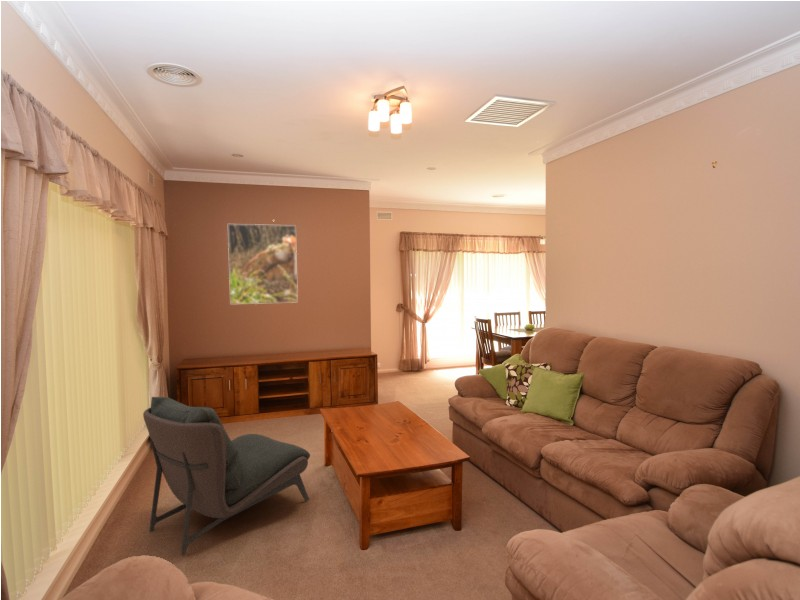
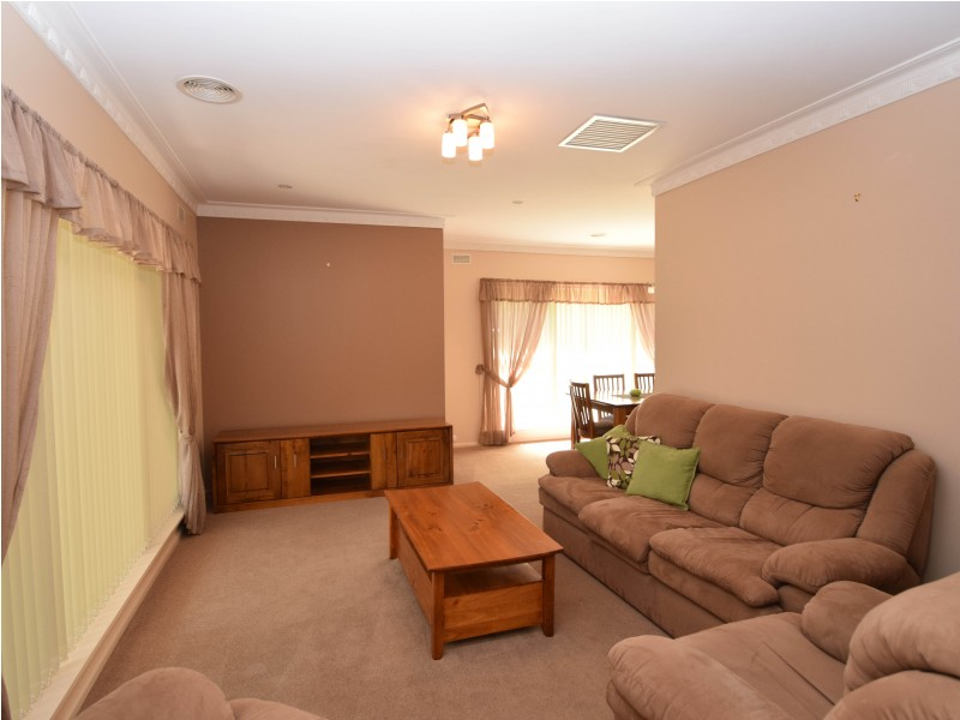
- armless chair [142,396,311,556]
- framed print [227,223,299,305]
